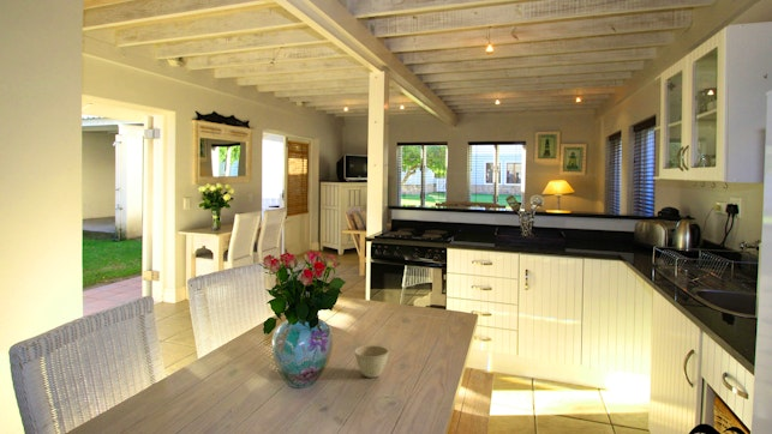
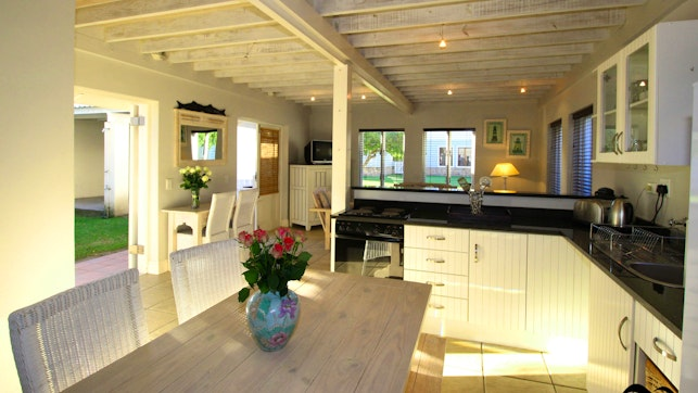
- flower pot [354,344,390,379]
